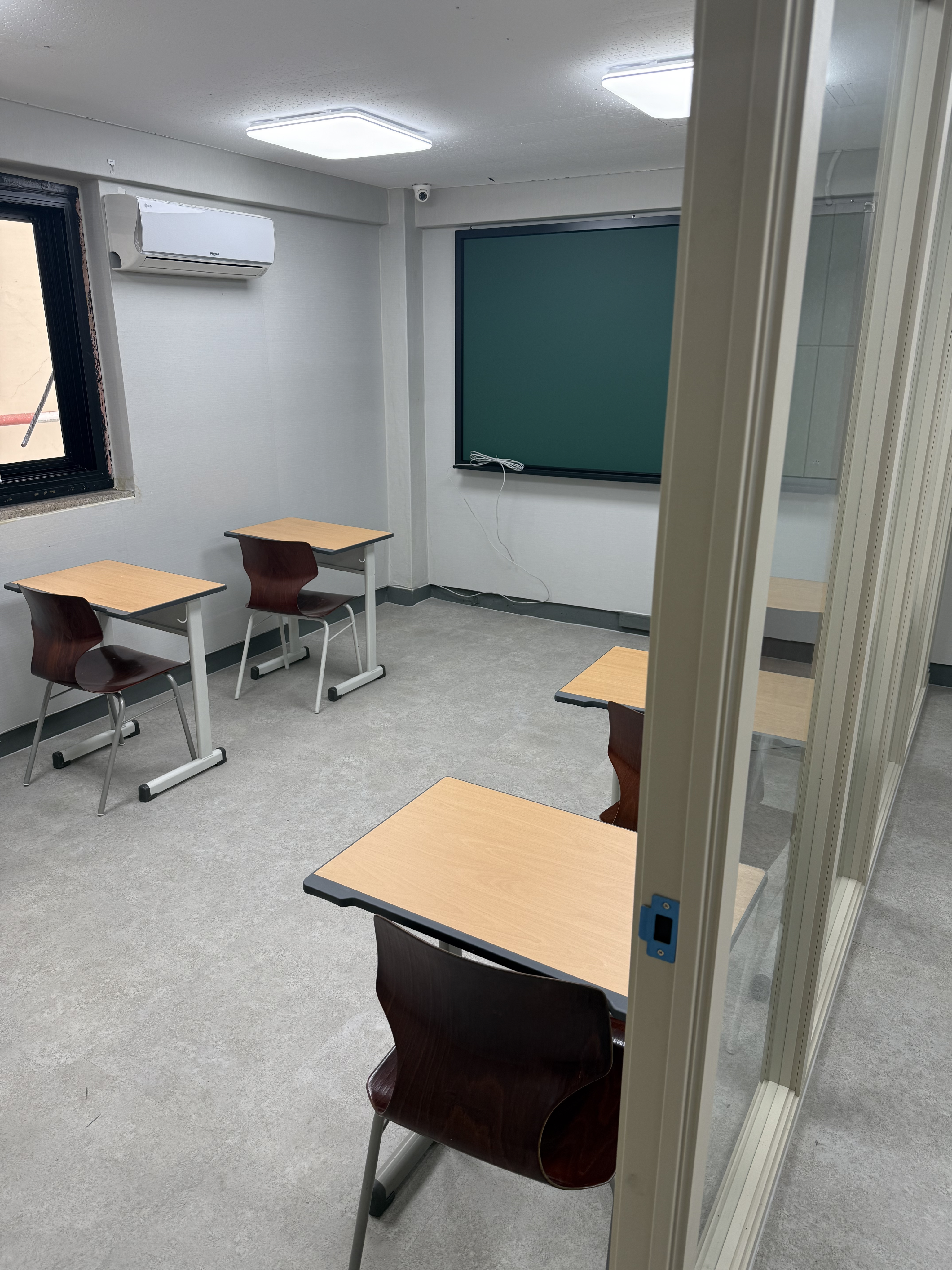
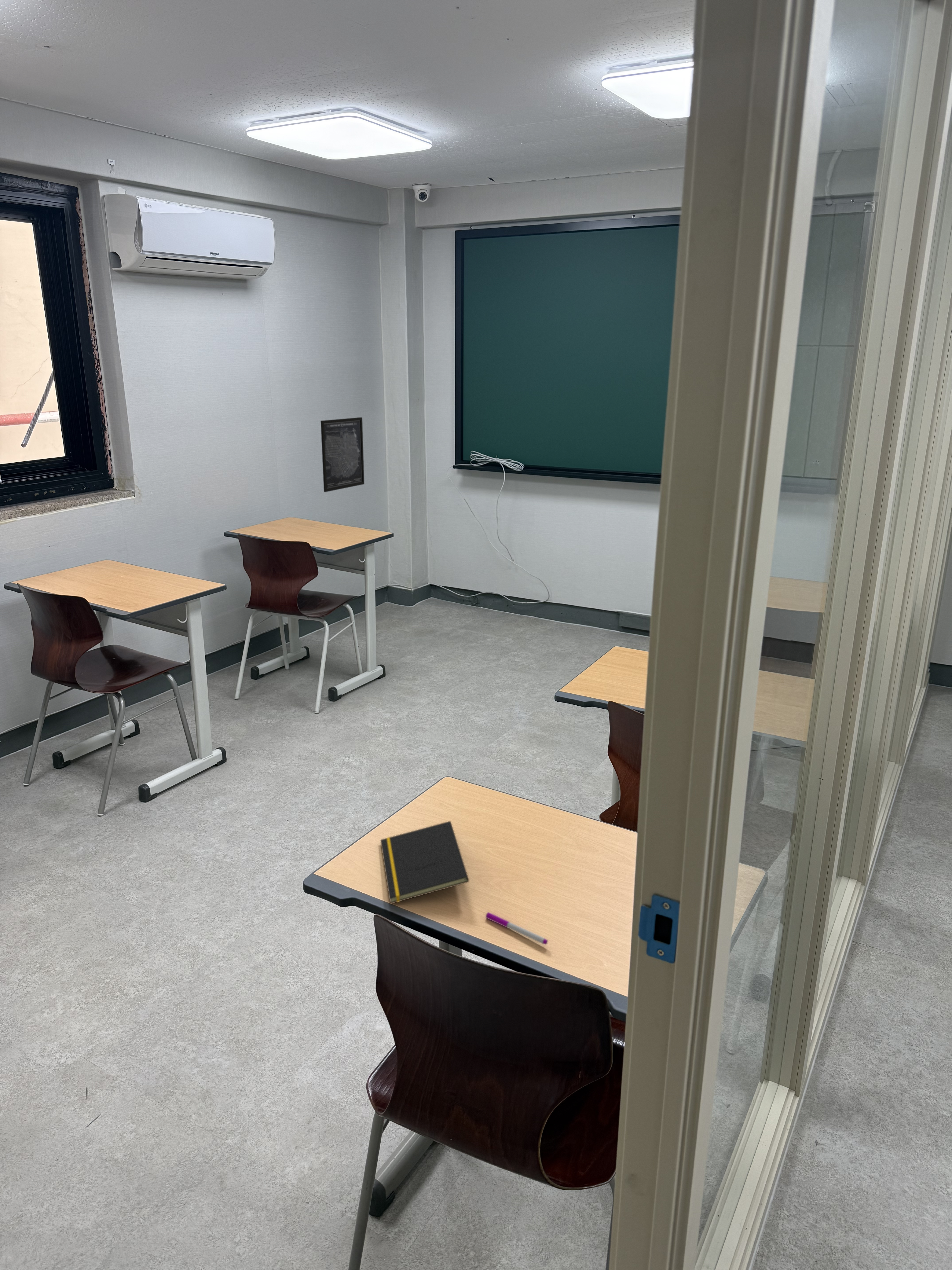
+ notepad [380,821,469,904]
+ wall art [320,417,365,492]
+ pen [485,912,548,945]
